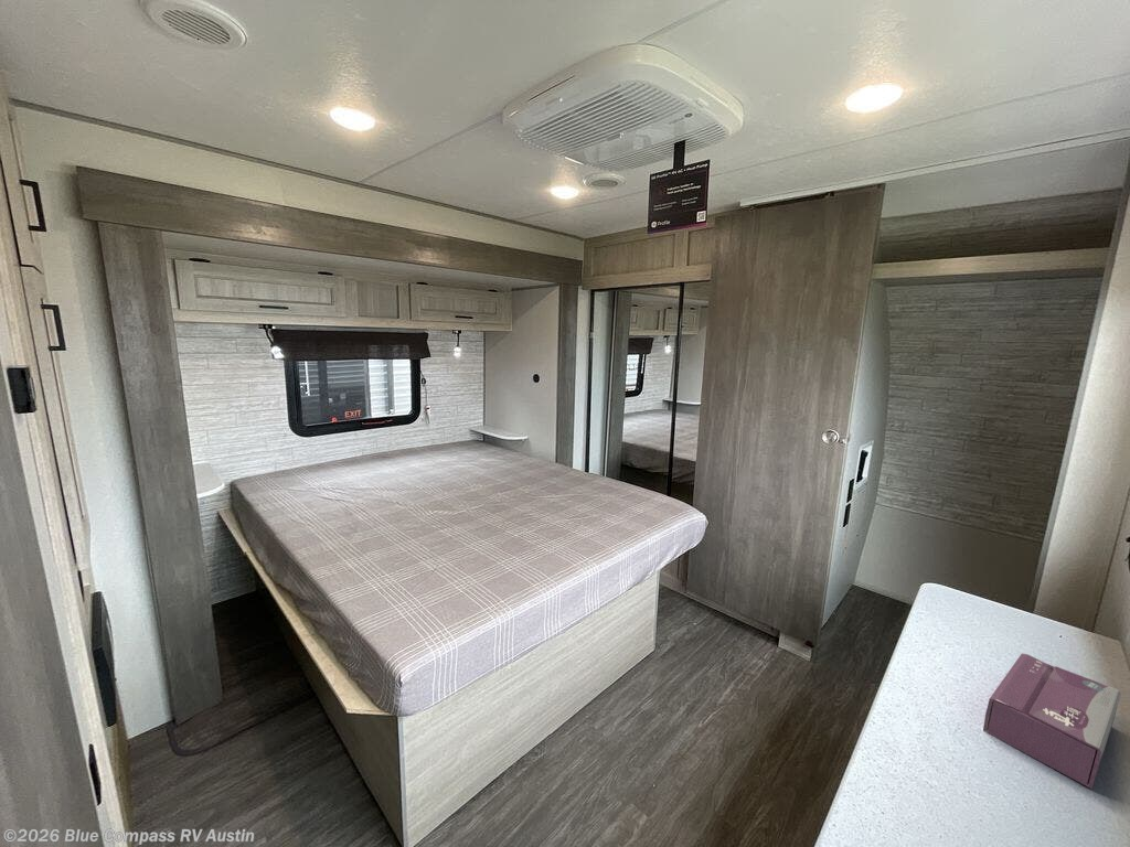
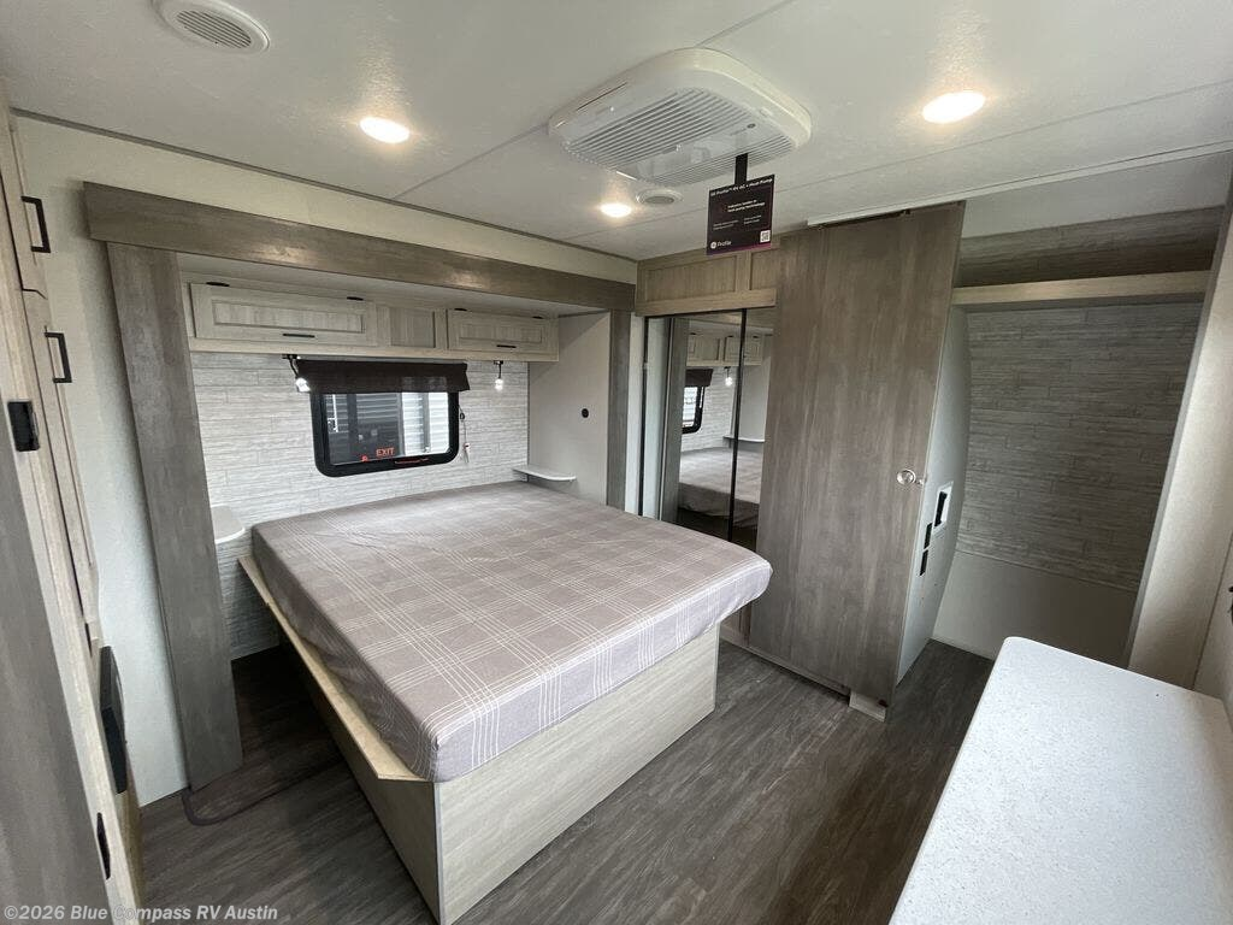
- tissue box [982,653,1122,790]
